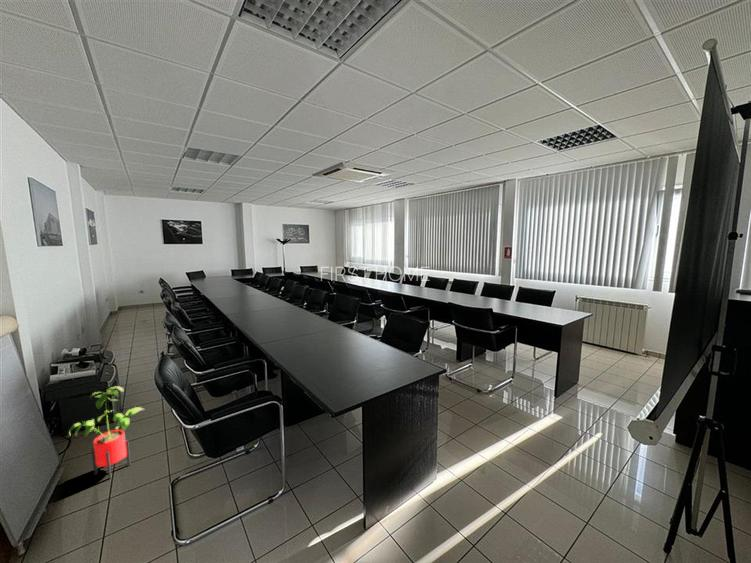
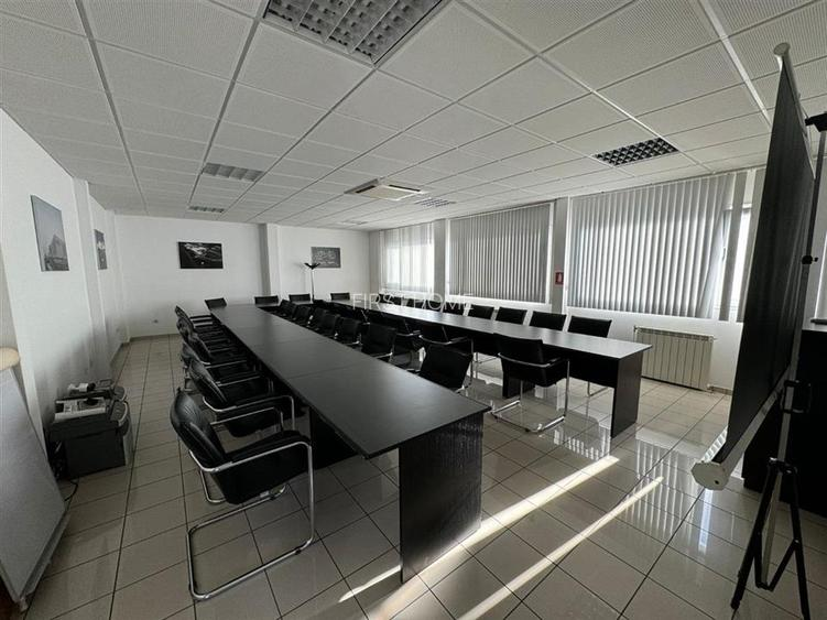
- house plant [68,385,145,480]
